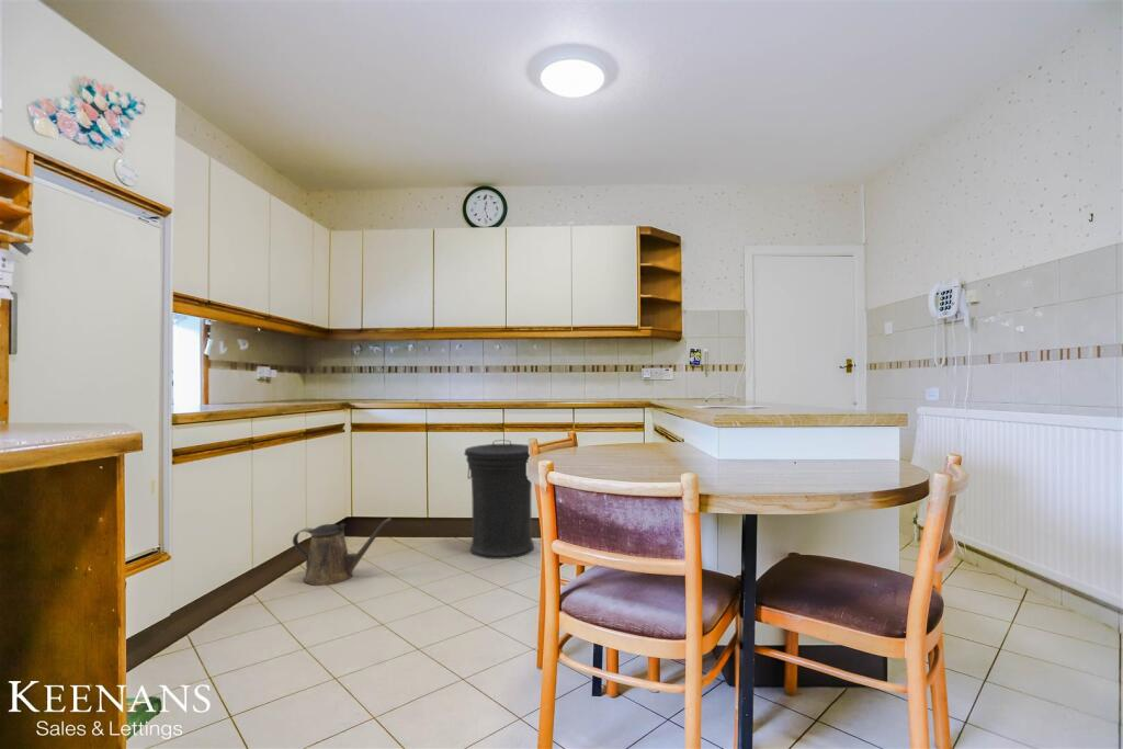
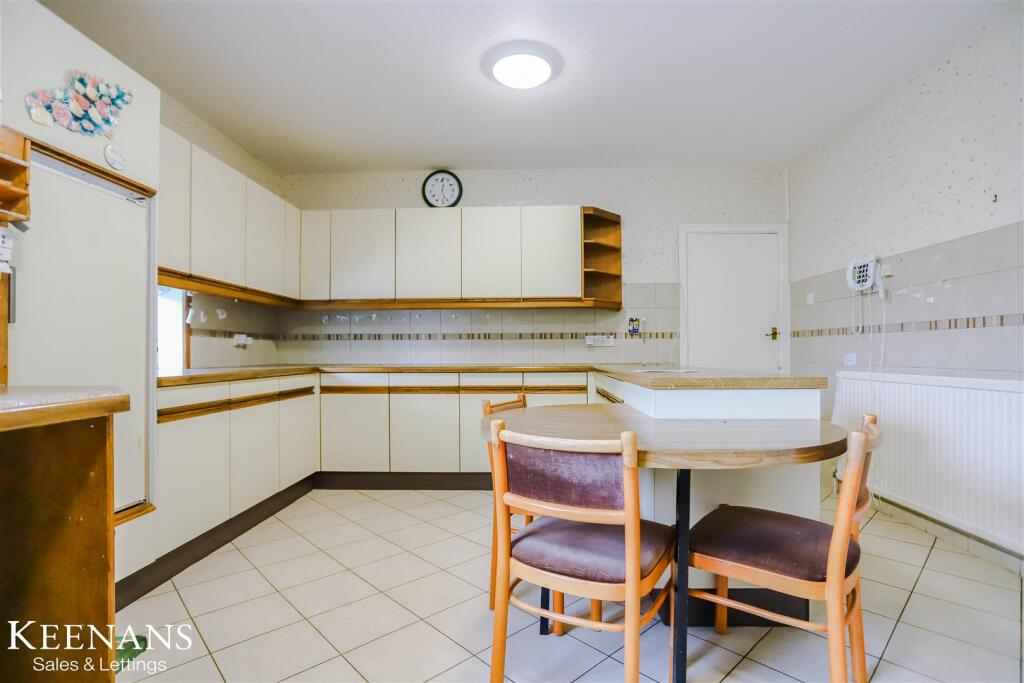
- watering can [292,517,393,587]
- trash can [463,439,535,560]
